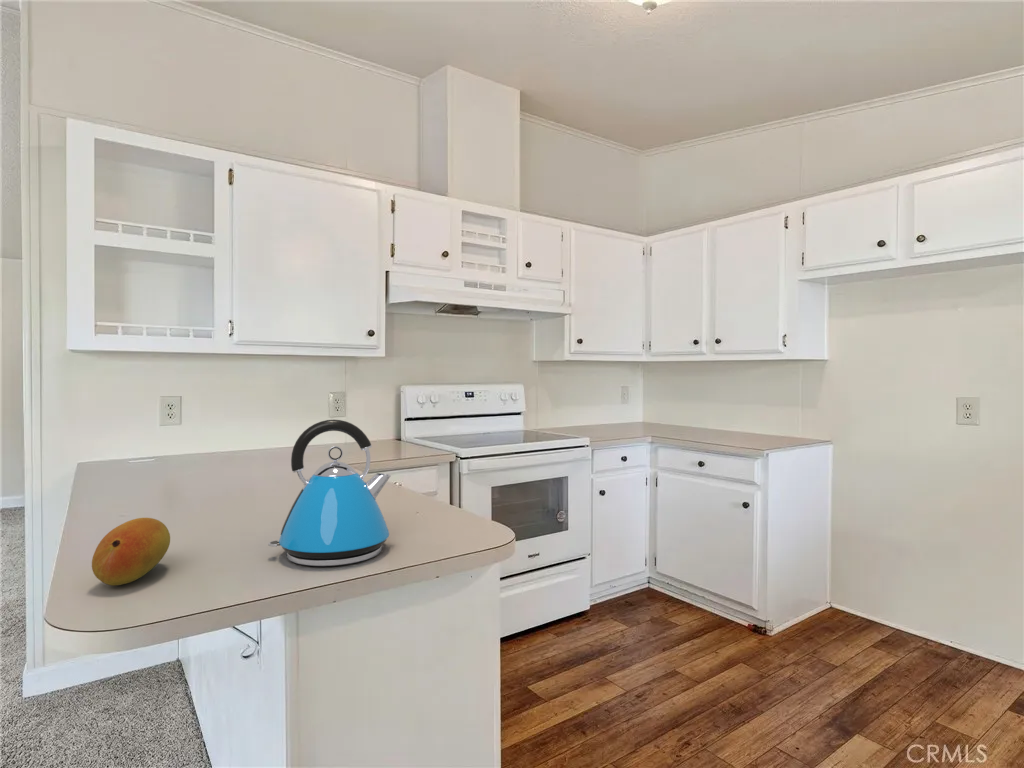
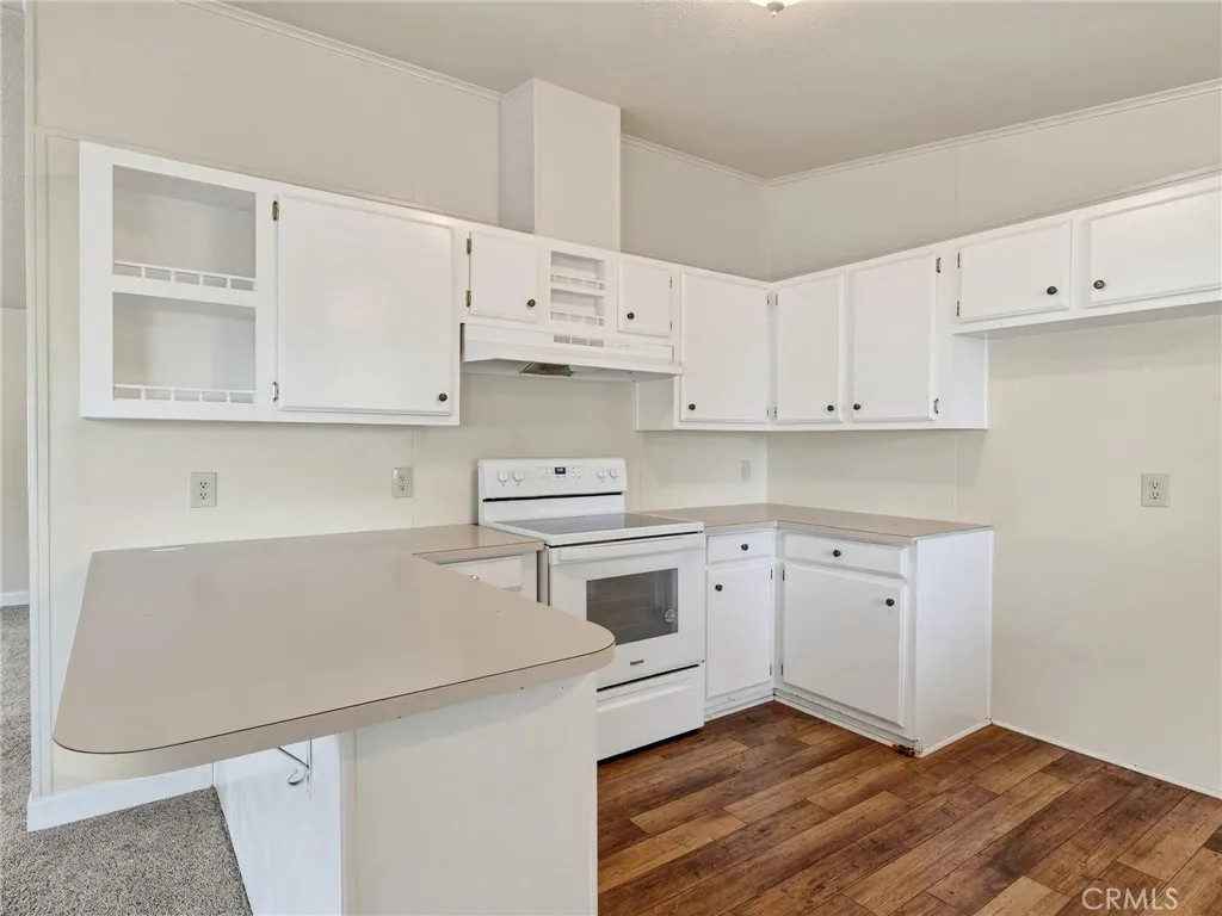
- fruit [91,517,171,586]
- kettle [267,419,392,567]
